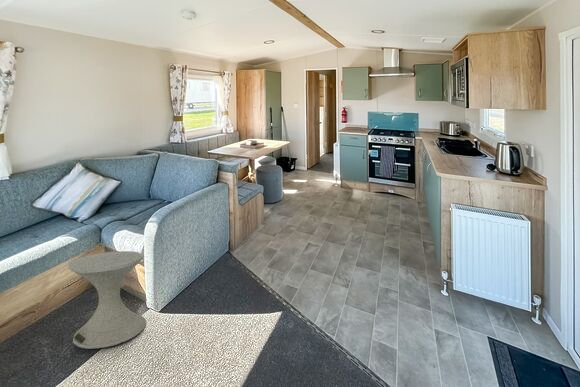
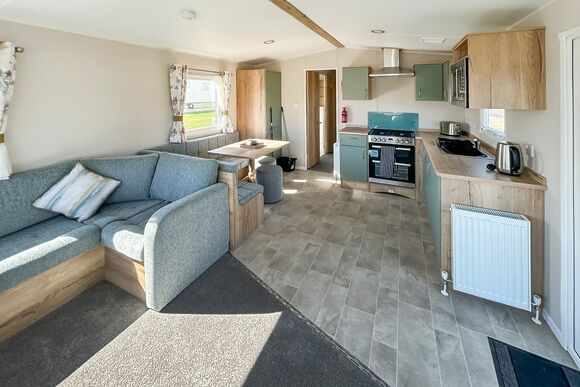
- side table [68,250,147,350]
